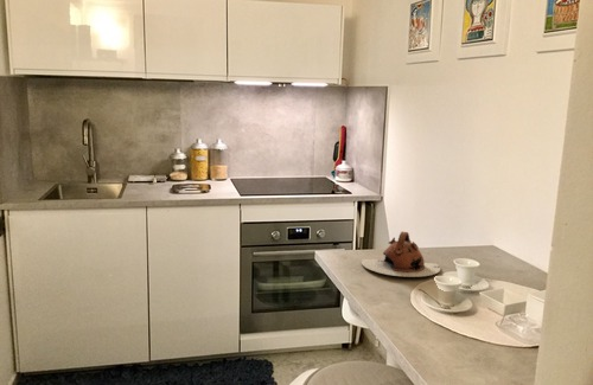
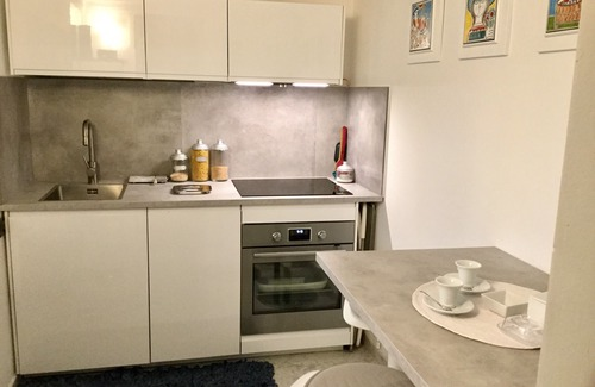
- teapot [361,230,441,278]
